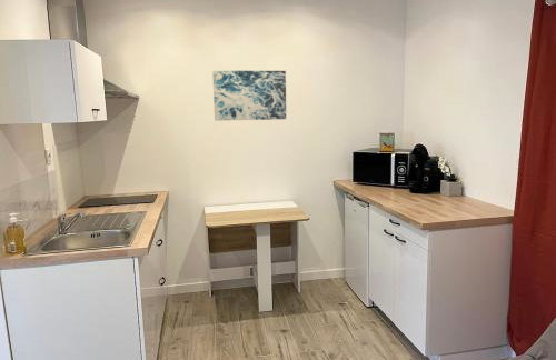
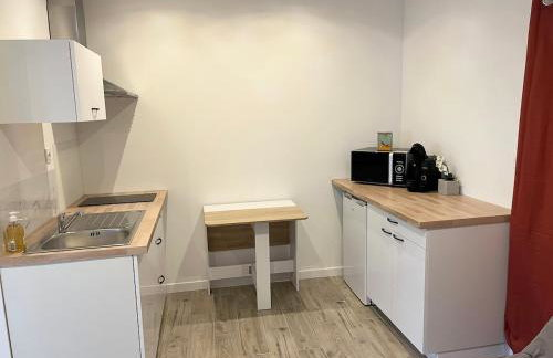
- wall art [211,70,287,122]
